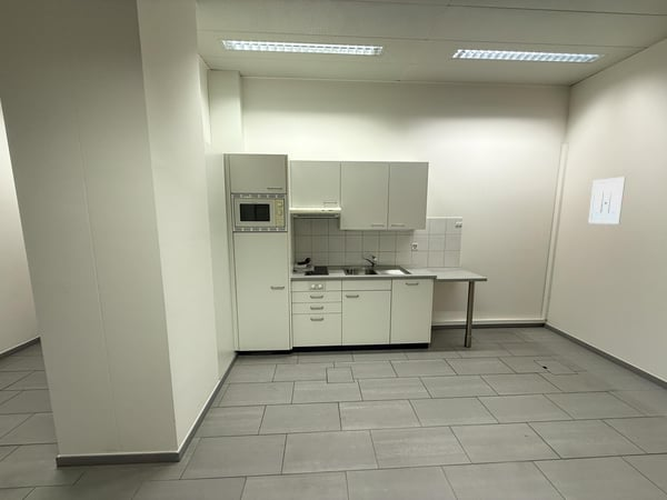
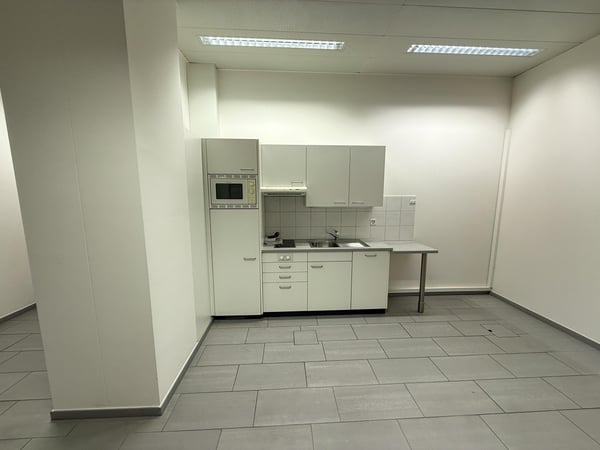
- wall art [587,176,627,226]
